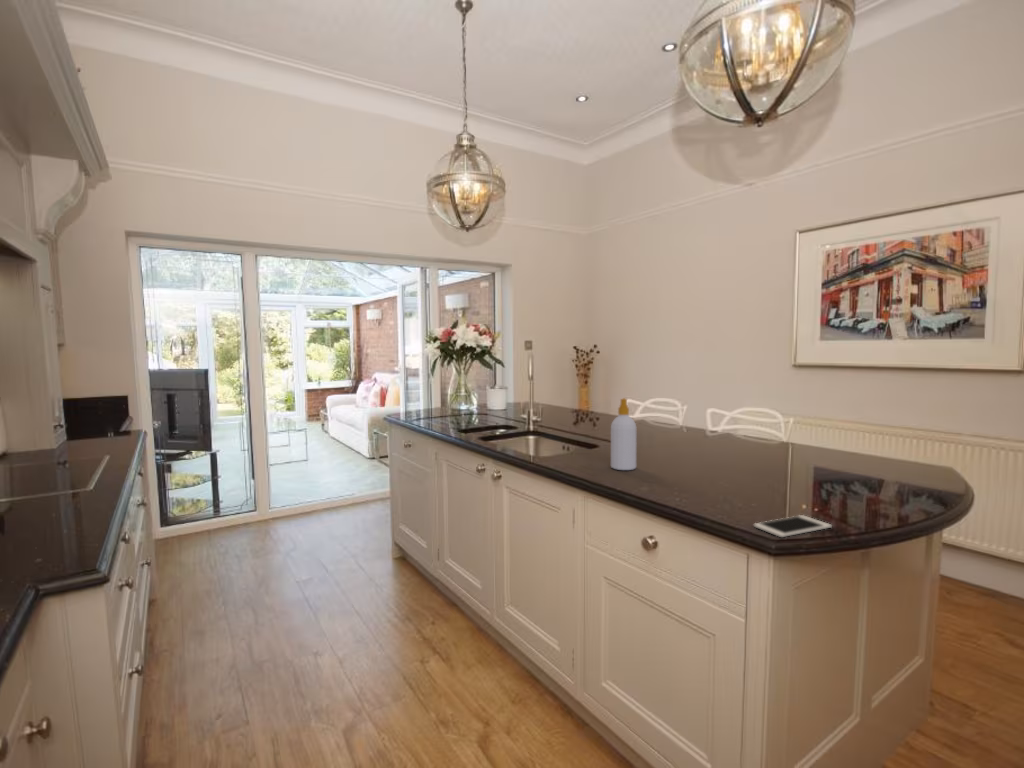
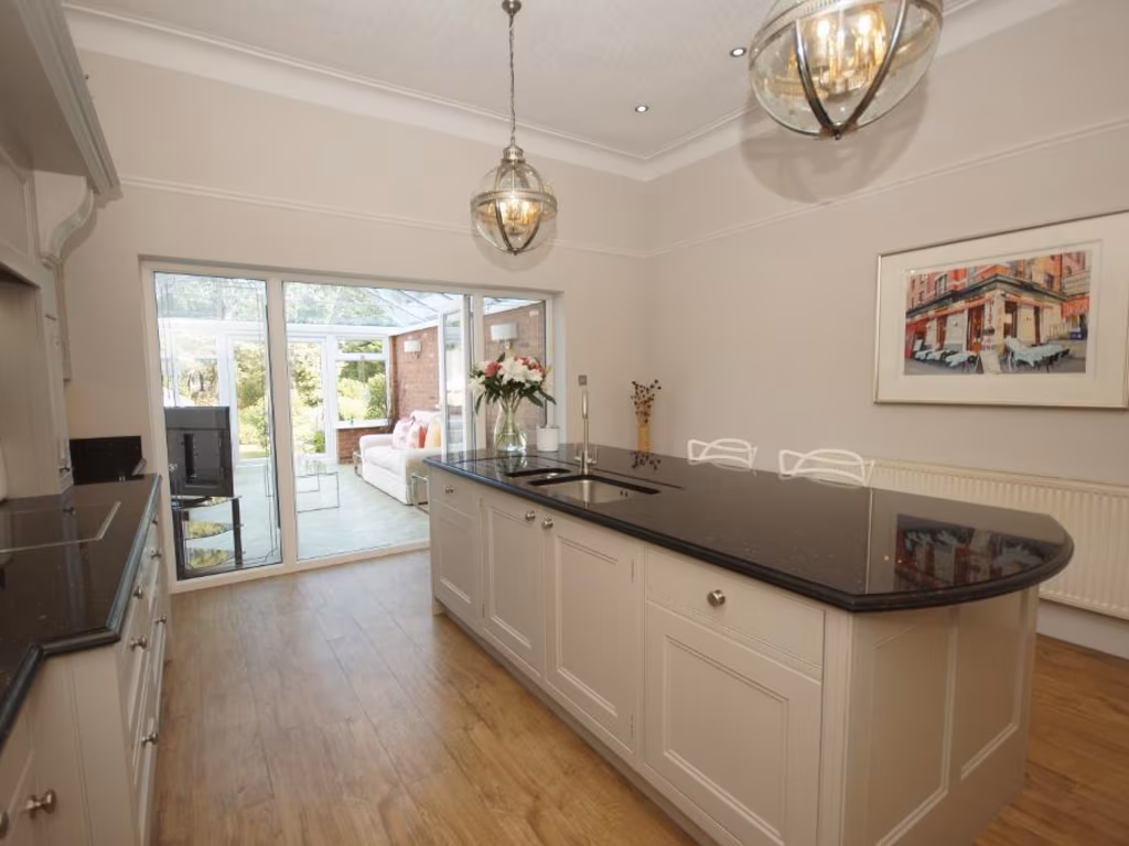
- cell phone [753,514,833,538]
- soap bottle [610,397,638,471]
